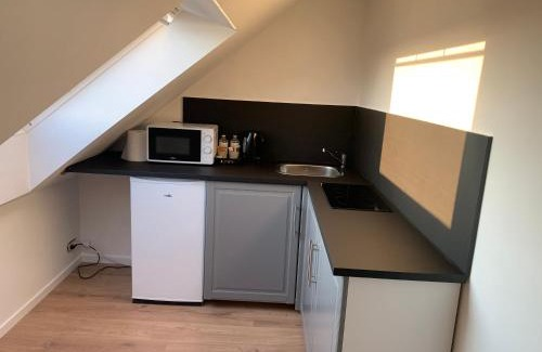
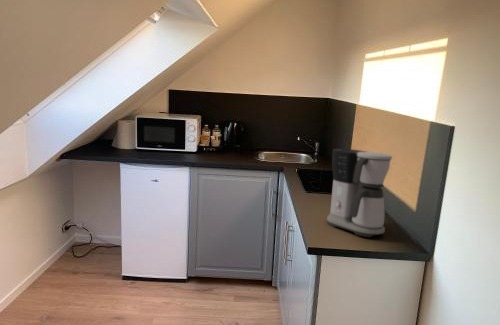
+ coffee maker [326,148,393,238]
